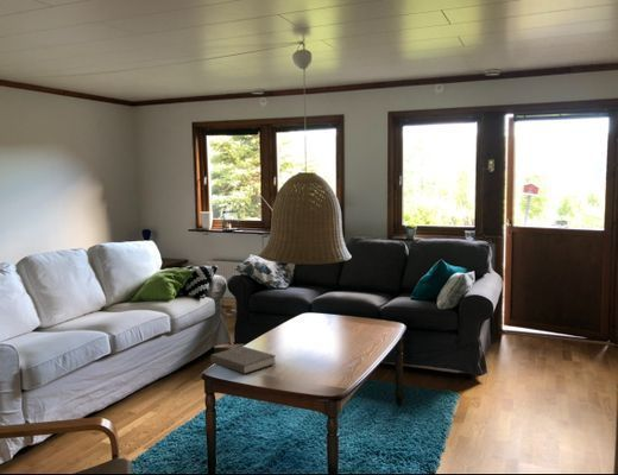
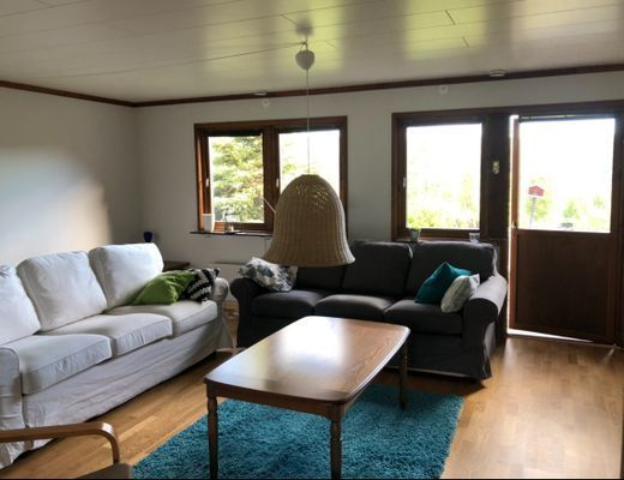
- book [209,344,277,375]
